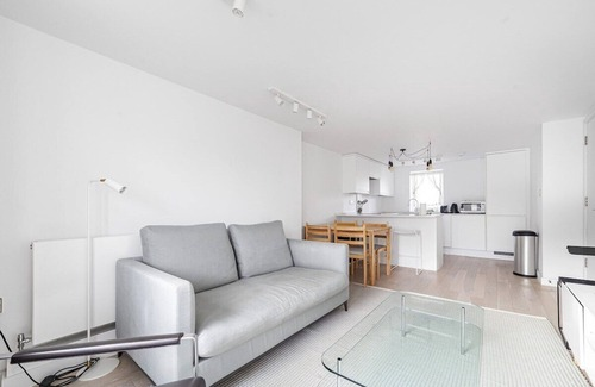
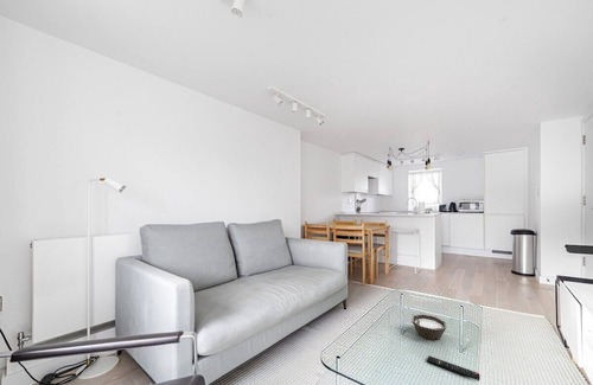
+ remote control [426,354,482,381]
+ bowl [410,313,447,341]
